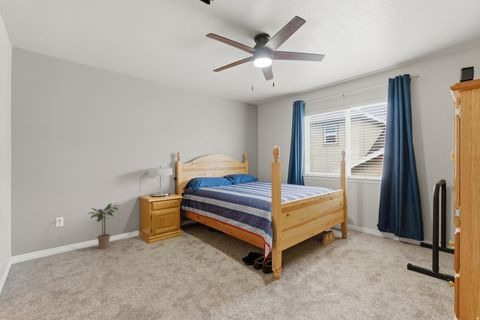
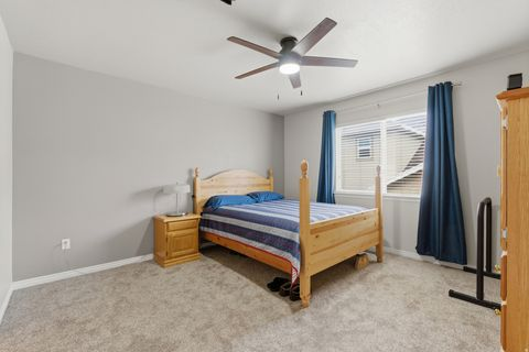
- potted plant [87,201,122,250]
